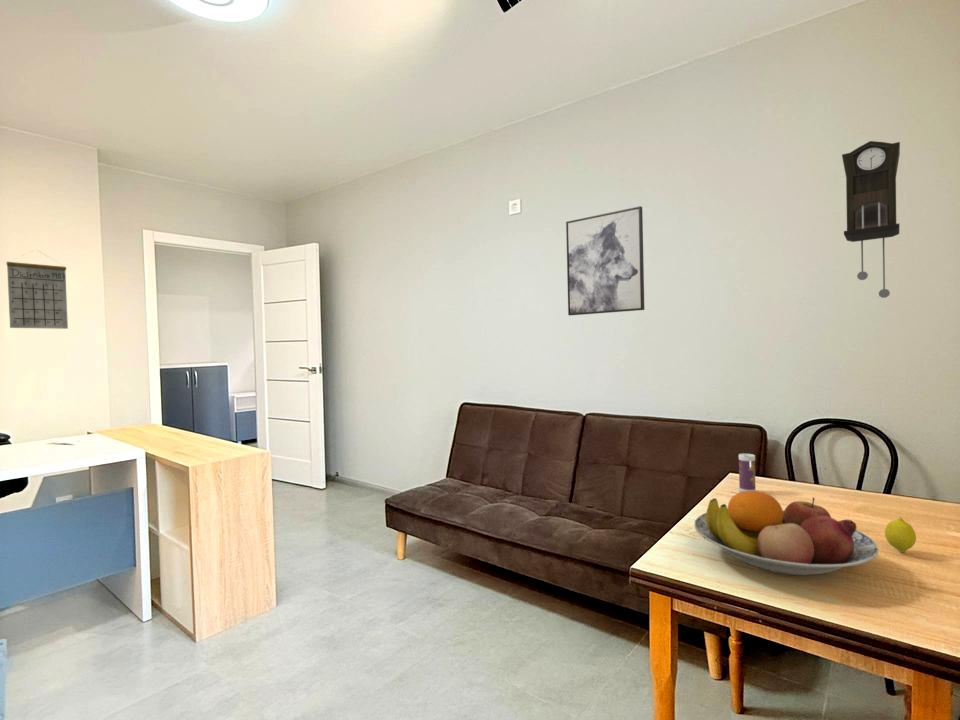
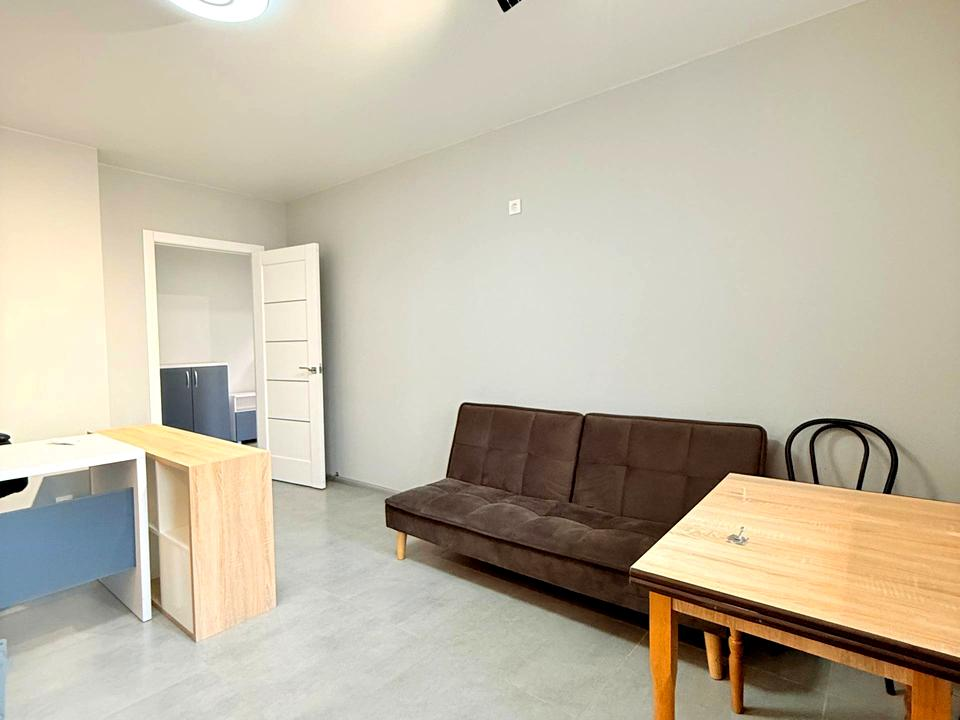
- fruit [884,516,917,553]
- calendar [6,250,69,330]
- pendulum clock [841,140,901,299]
- wall art [565,205,645,316]
- beverage can [738,453,757,492]
- fruit bowl [693,490,879,577]
